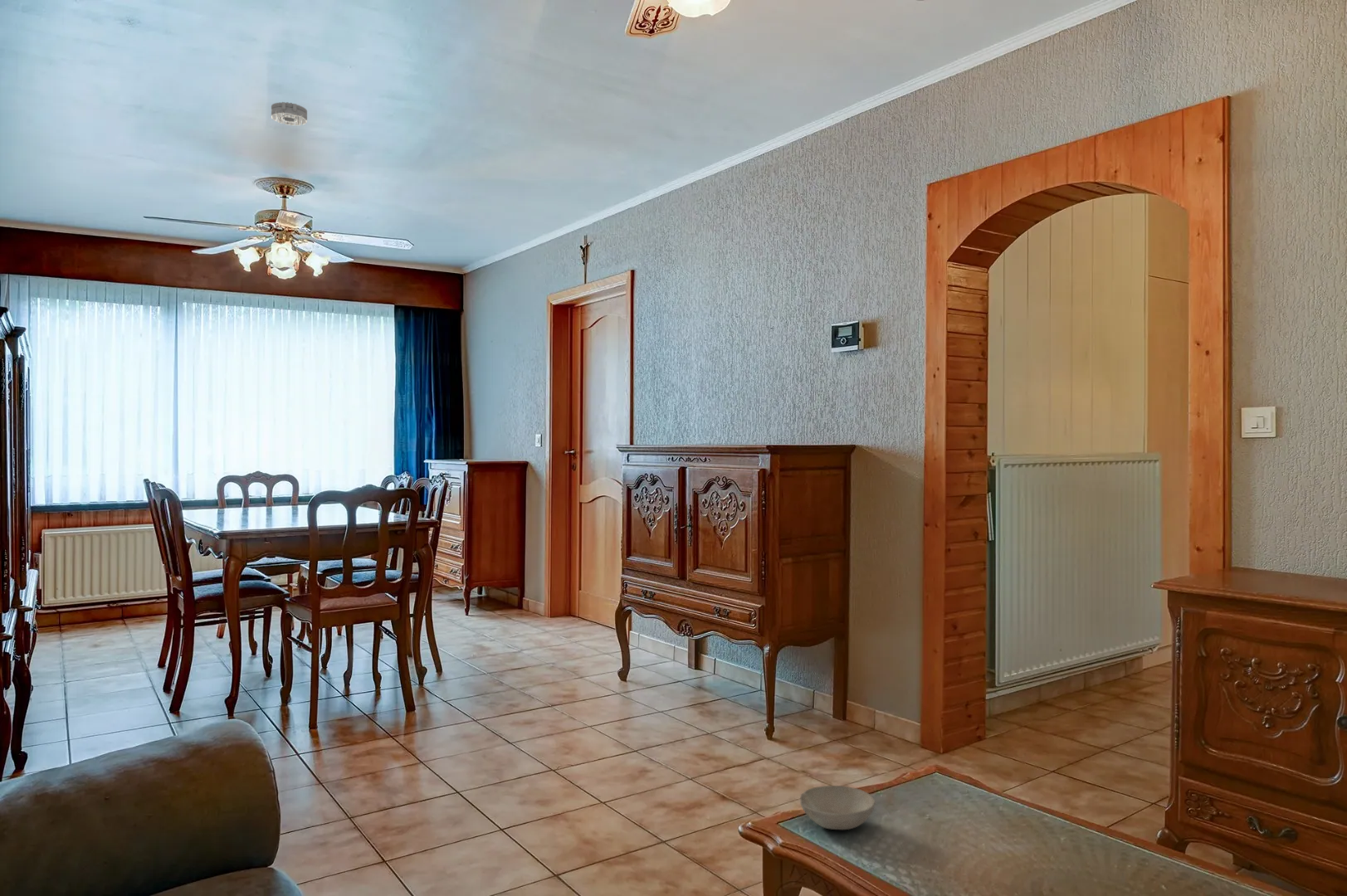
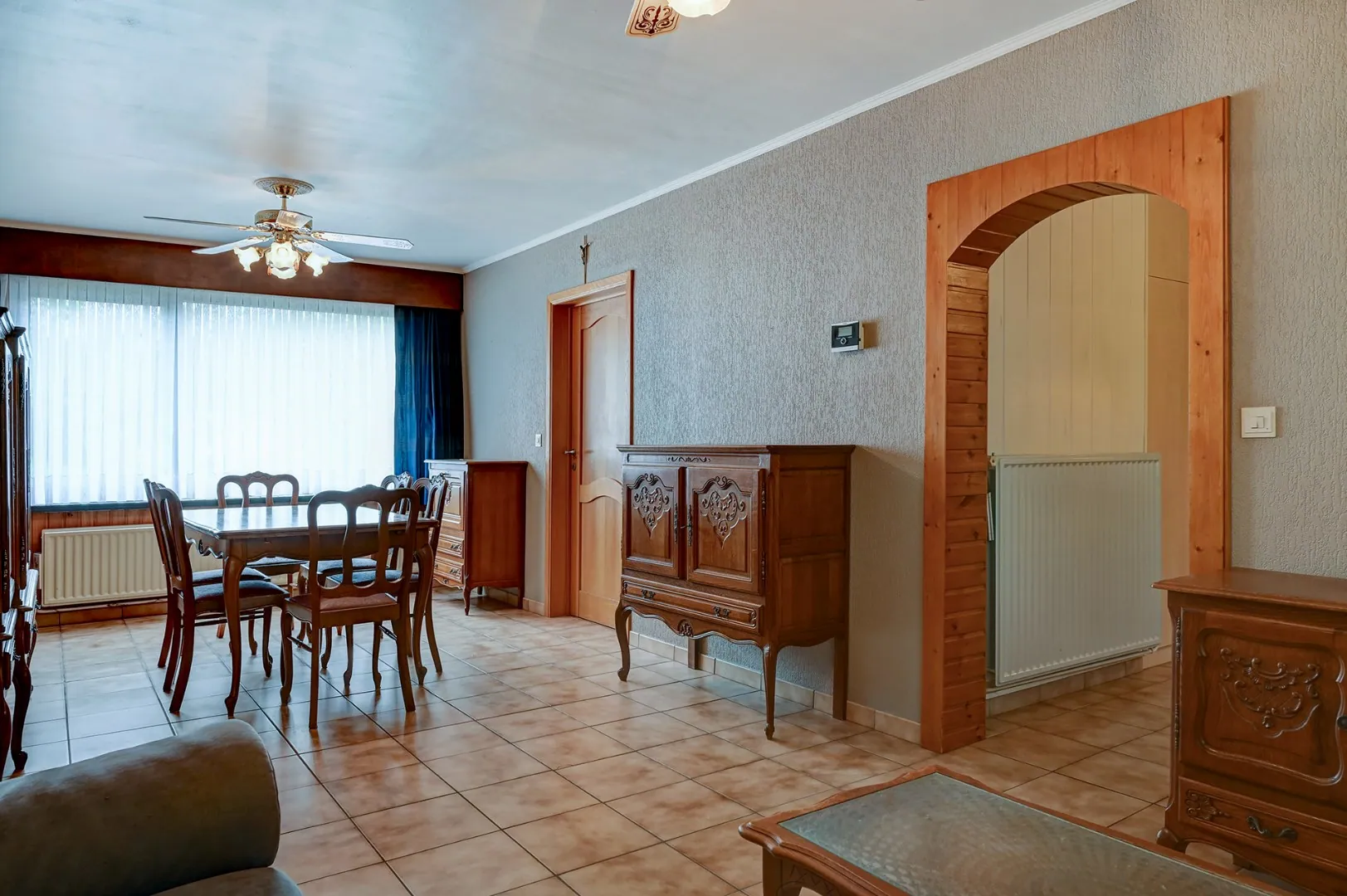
- bowl [799,785,876,830]
- smoke detector [271,101,308,126]
